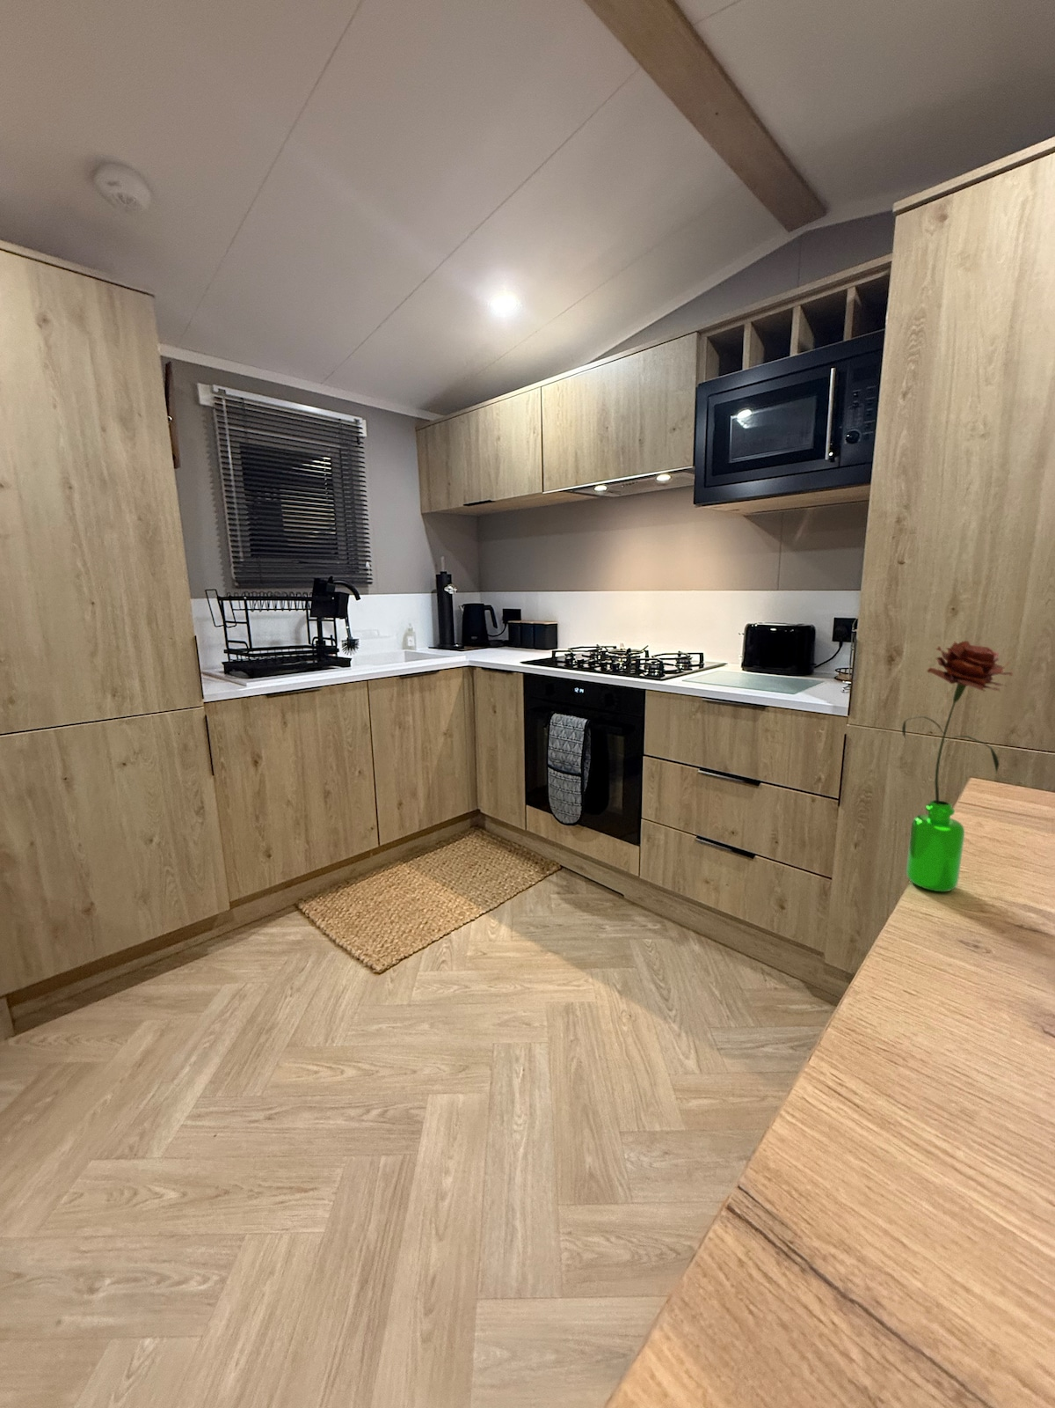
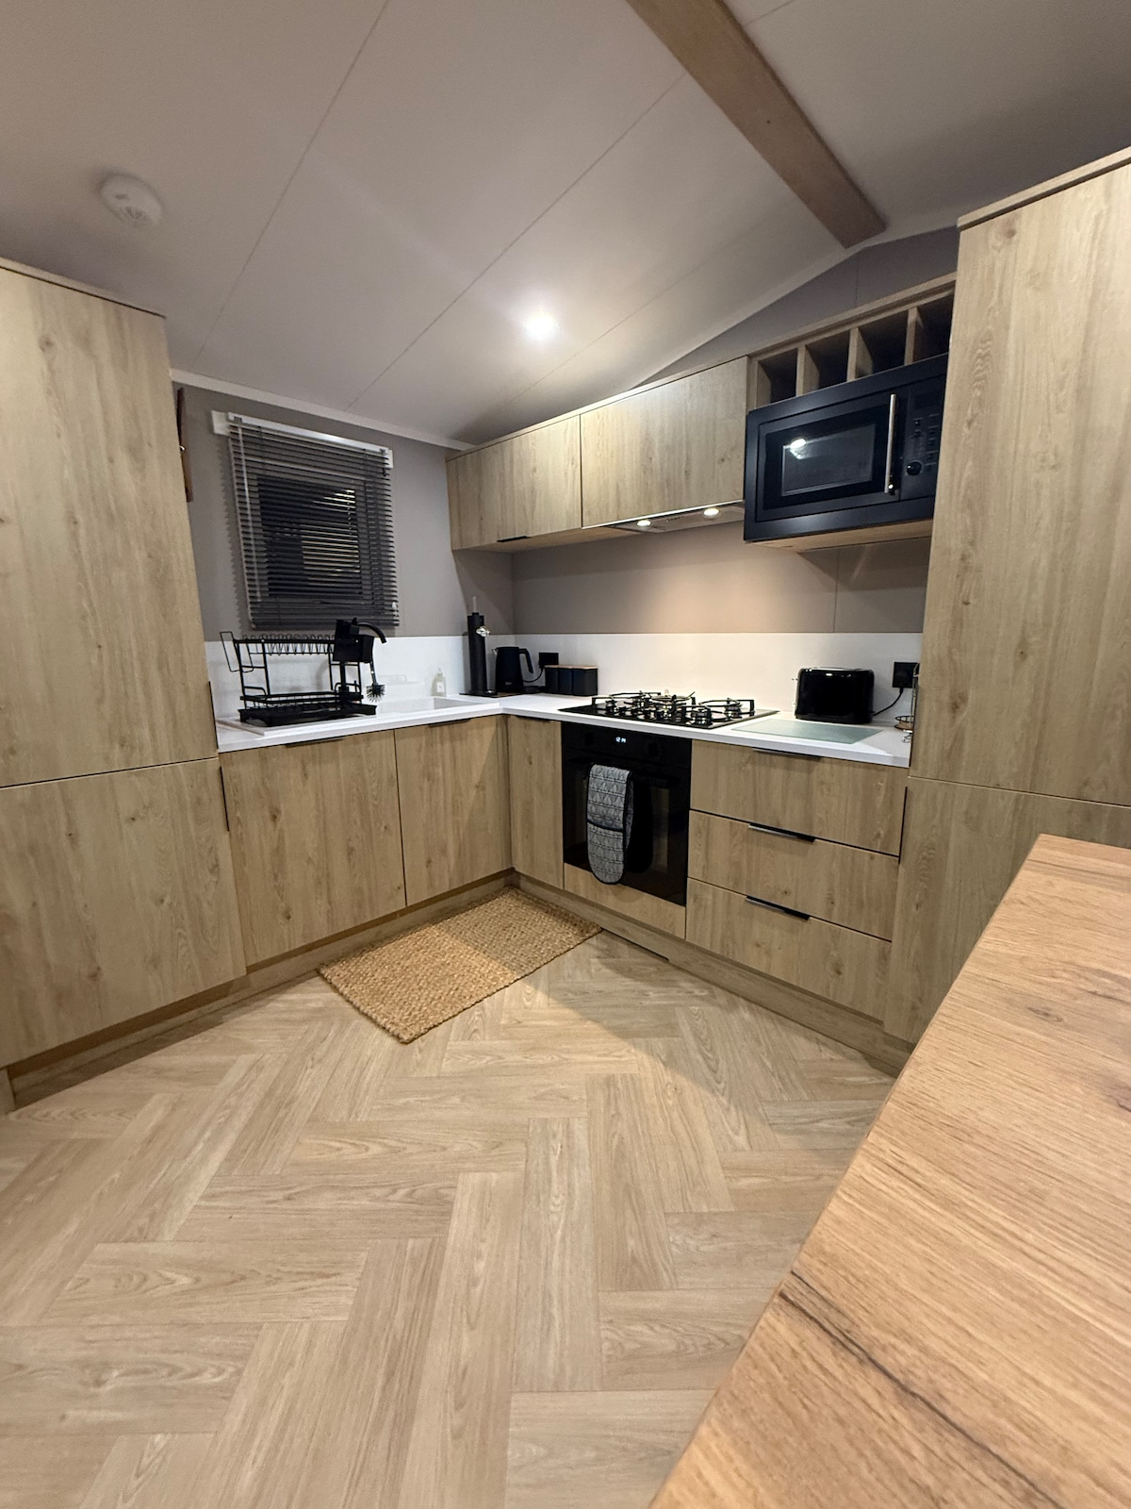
- flower [901,640,1013,892]
